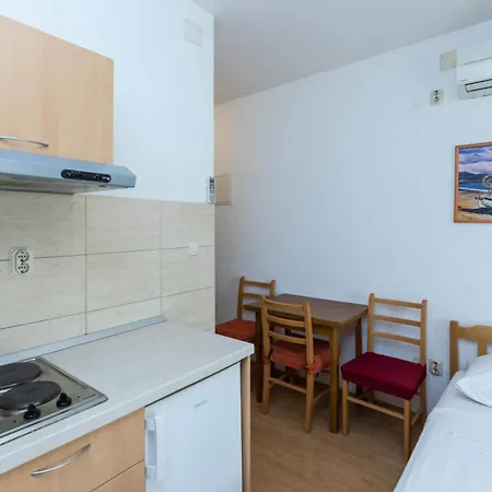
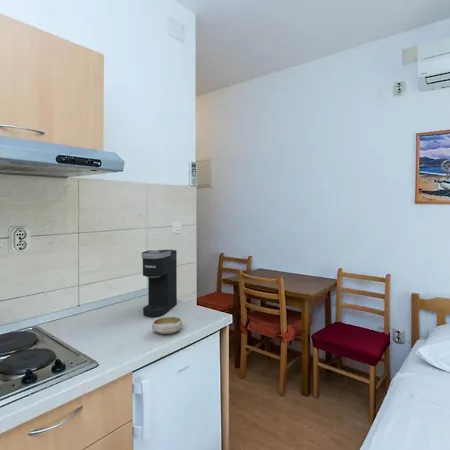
+ bowl [151,316,183,335]
+ coffee maker [141,249,178,318]
